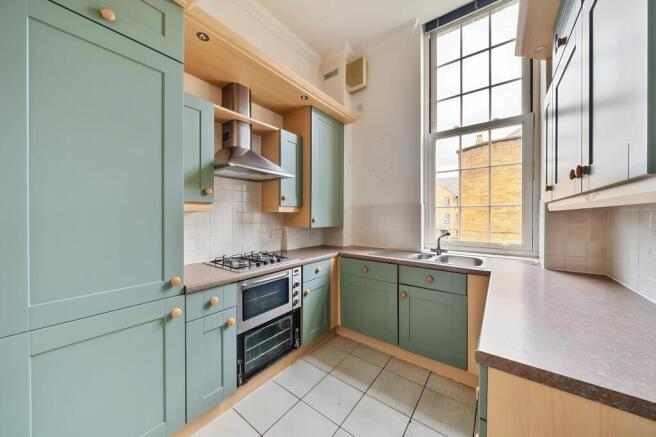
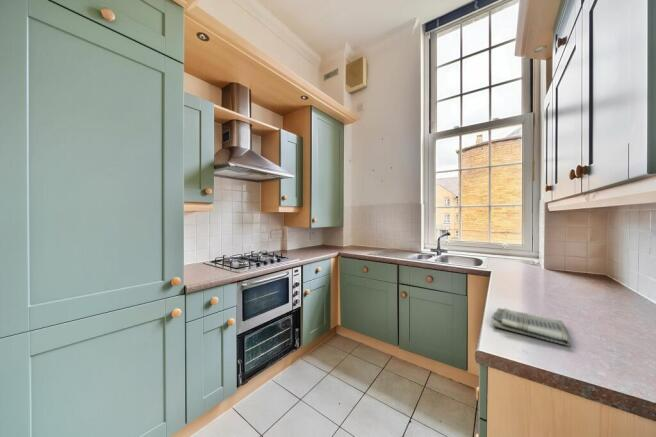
+ dish towel [491,307,572,347]
